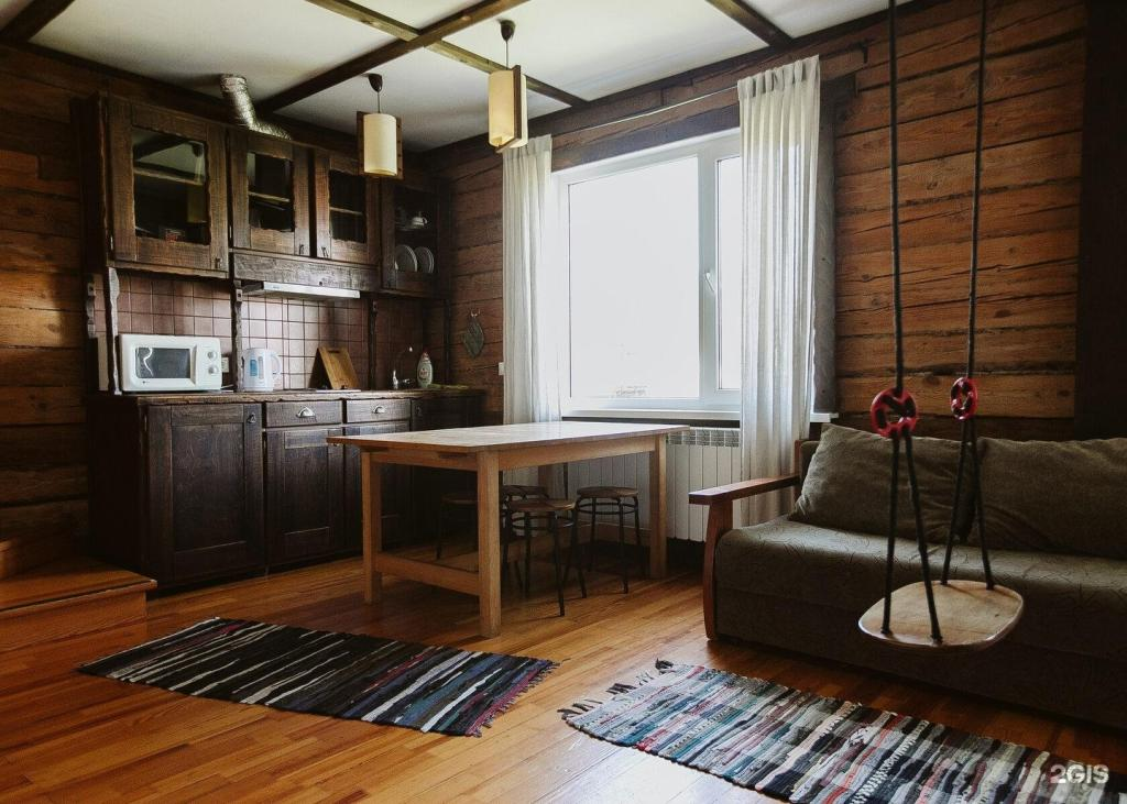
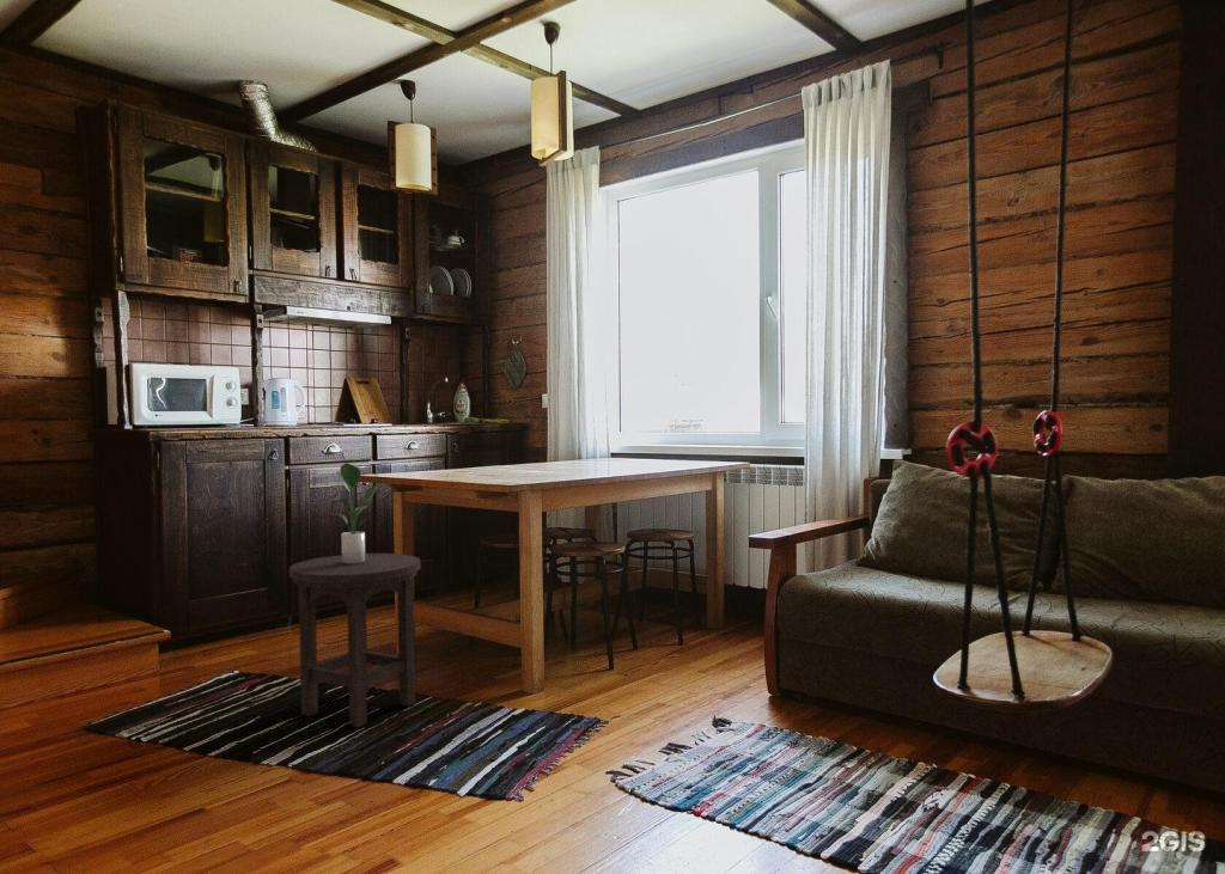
+ potted plant [329,462,380,564]
+ stool [288,552,422,728]
